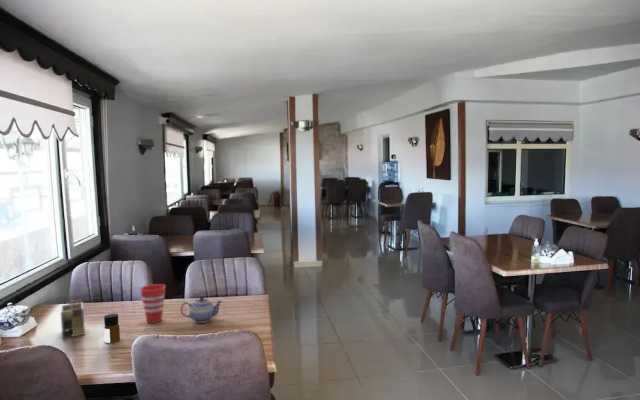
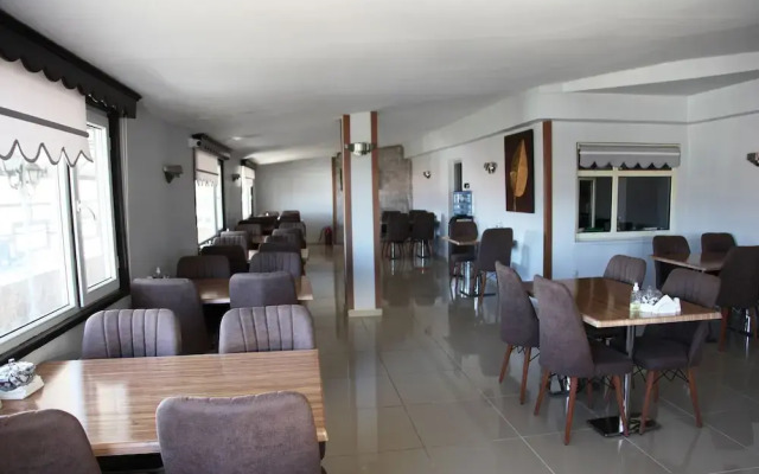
- teapot [180,295,224,324]
- cup [139,283,166,324]
- bottle [103,313,121,344]
- napkin holder [60,299,86,340]
